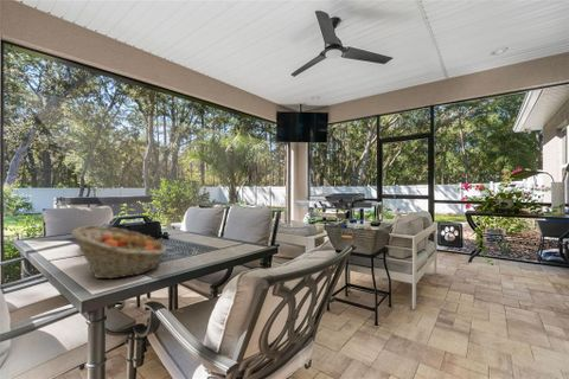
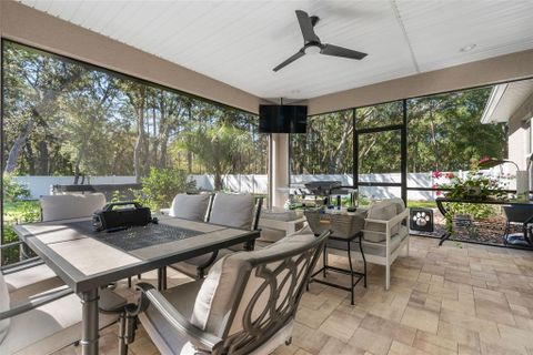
- fruit basket [70,224,167,280]
